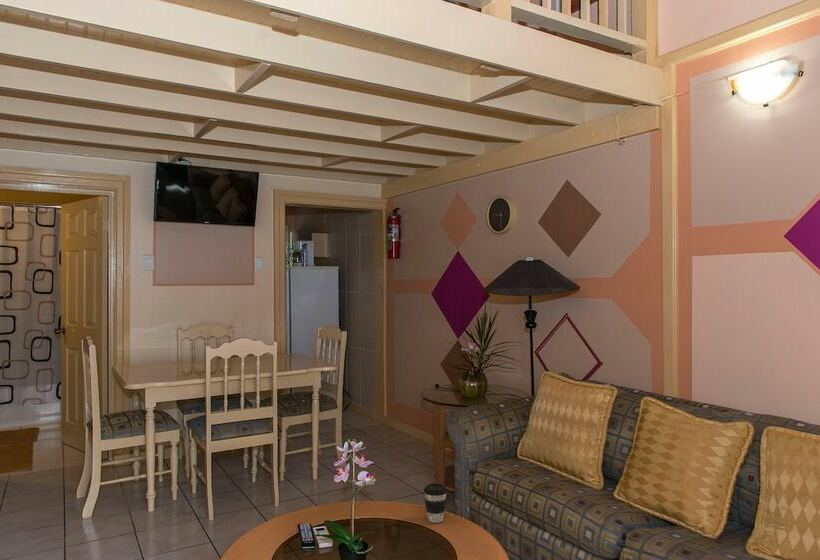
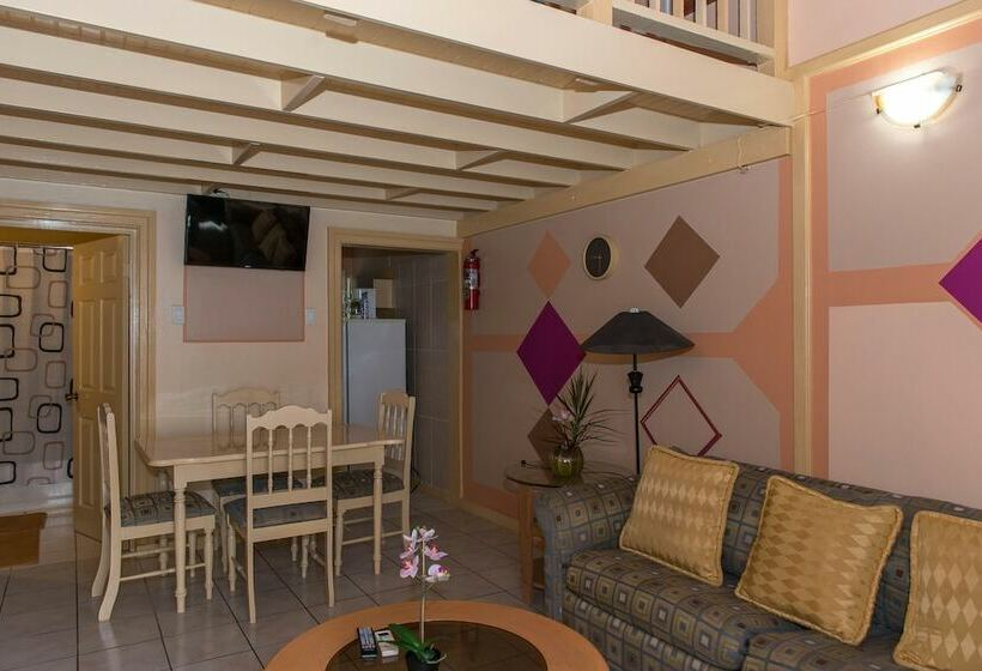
- coffee cup [423,483,448,524]
